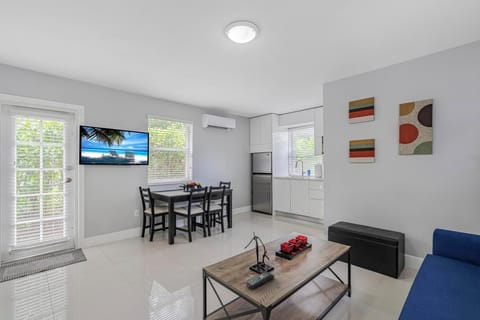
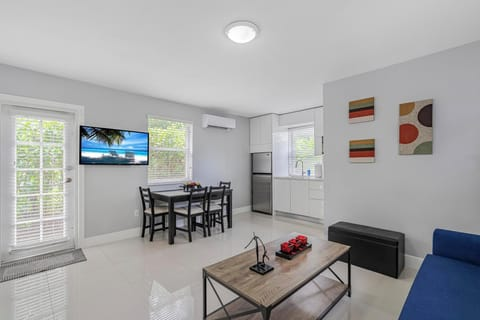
- remote control [245,271,275,289]
